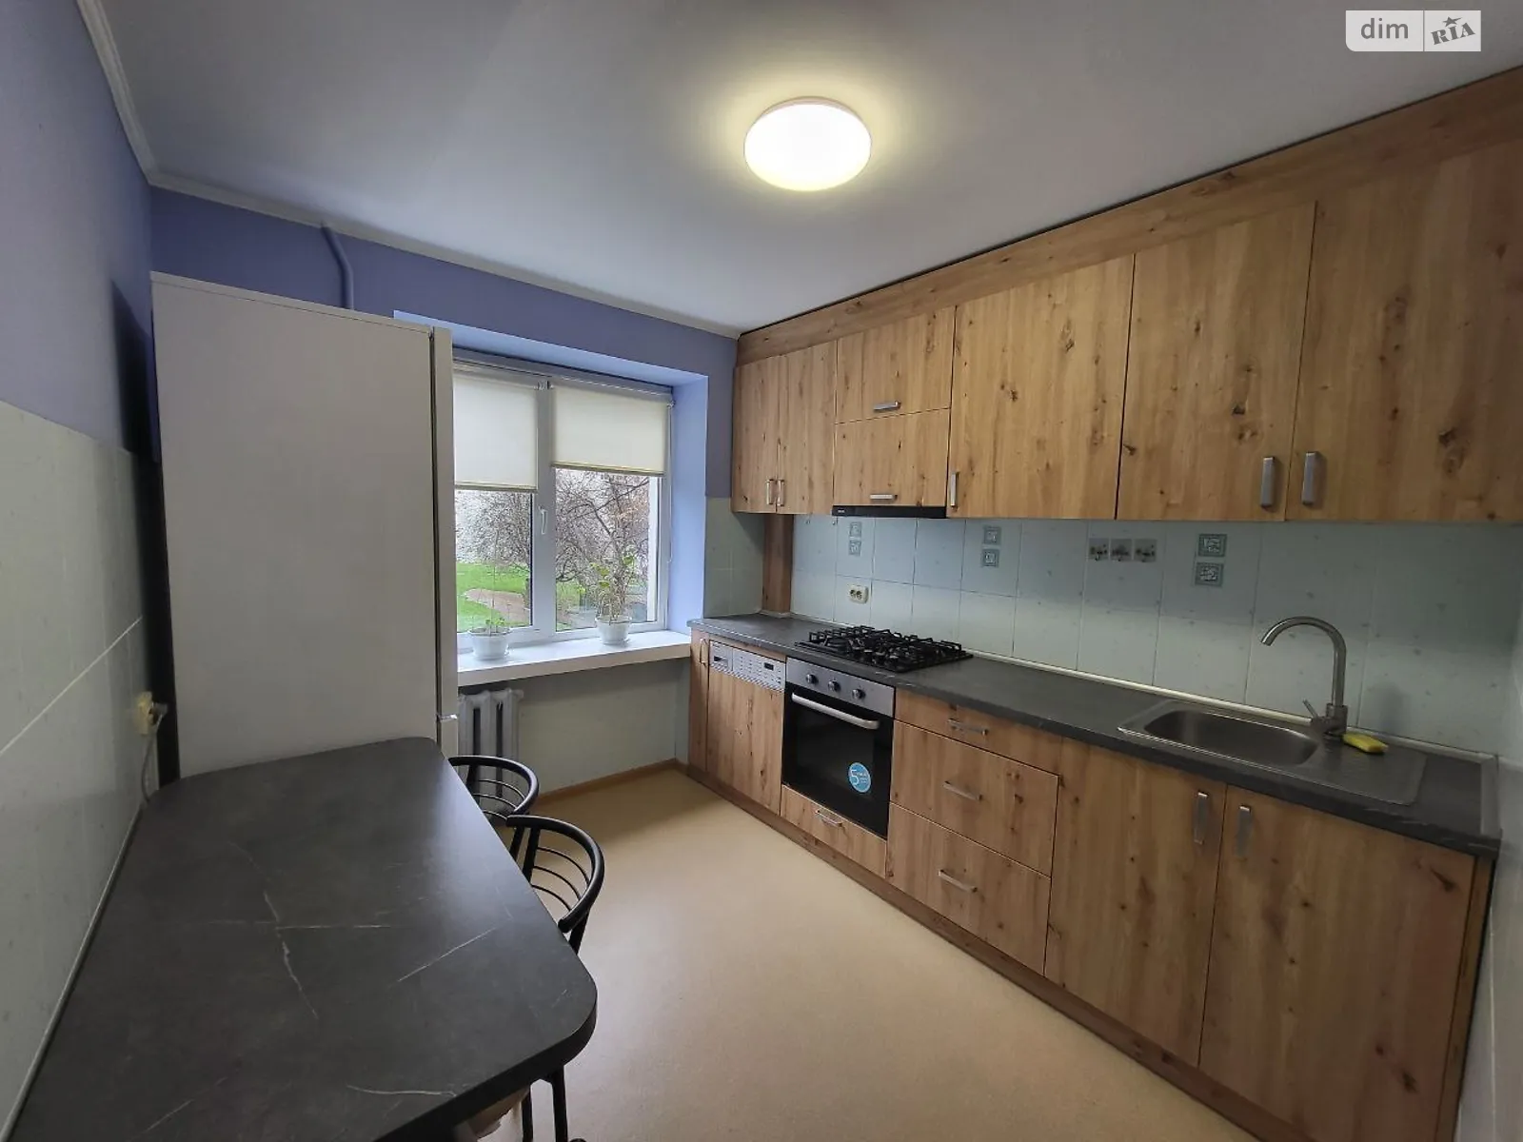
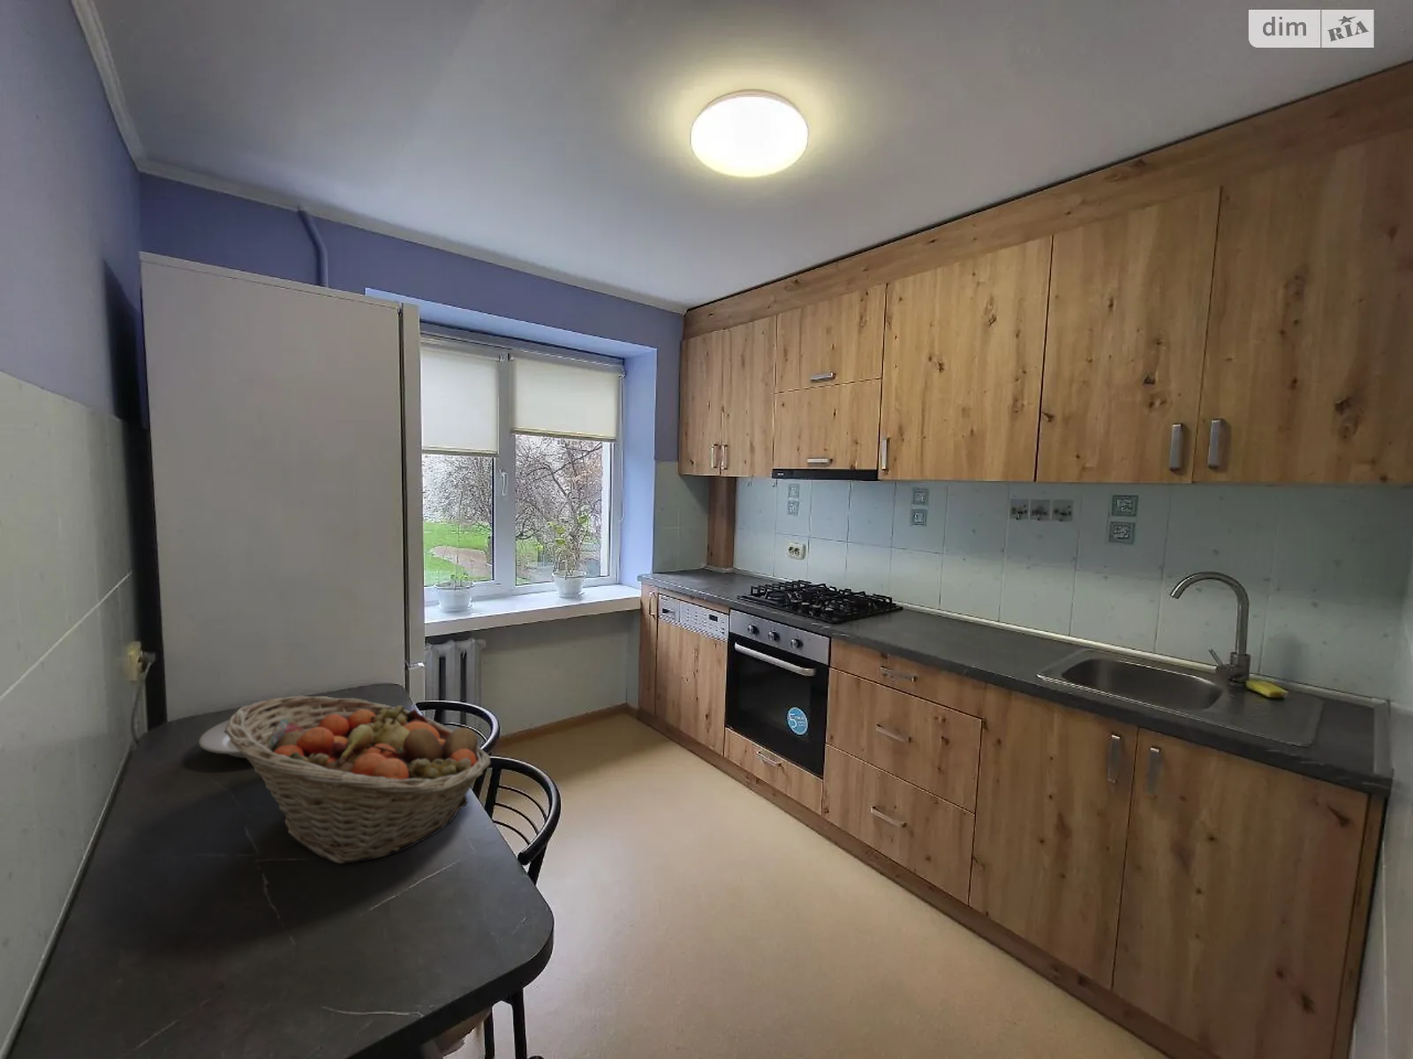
+ plate [198,711,271,759]
+ fruit basket [225,694,492,864]
